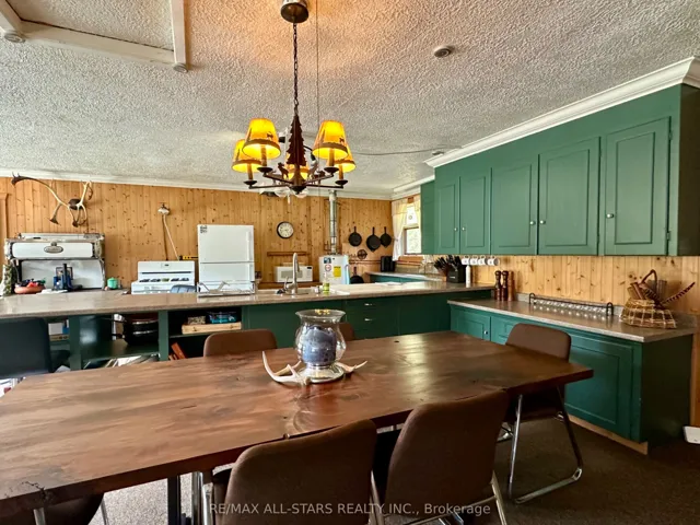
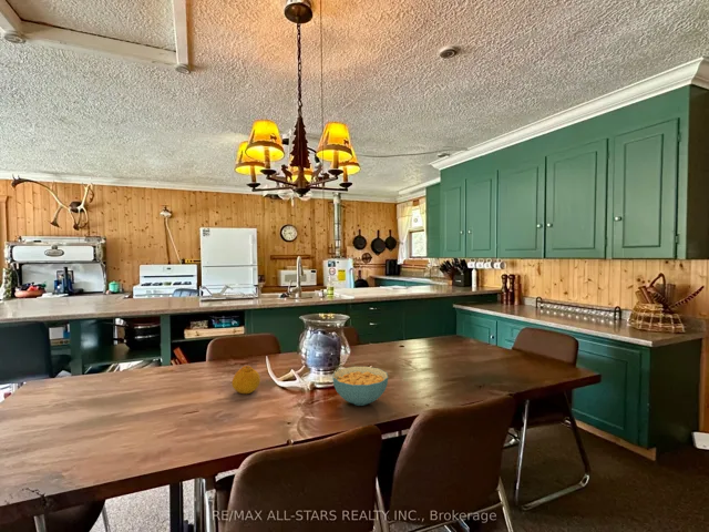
+ cereal bowl [331,366,389,407]
+ fruit [230,365,261,395]
